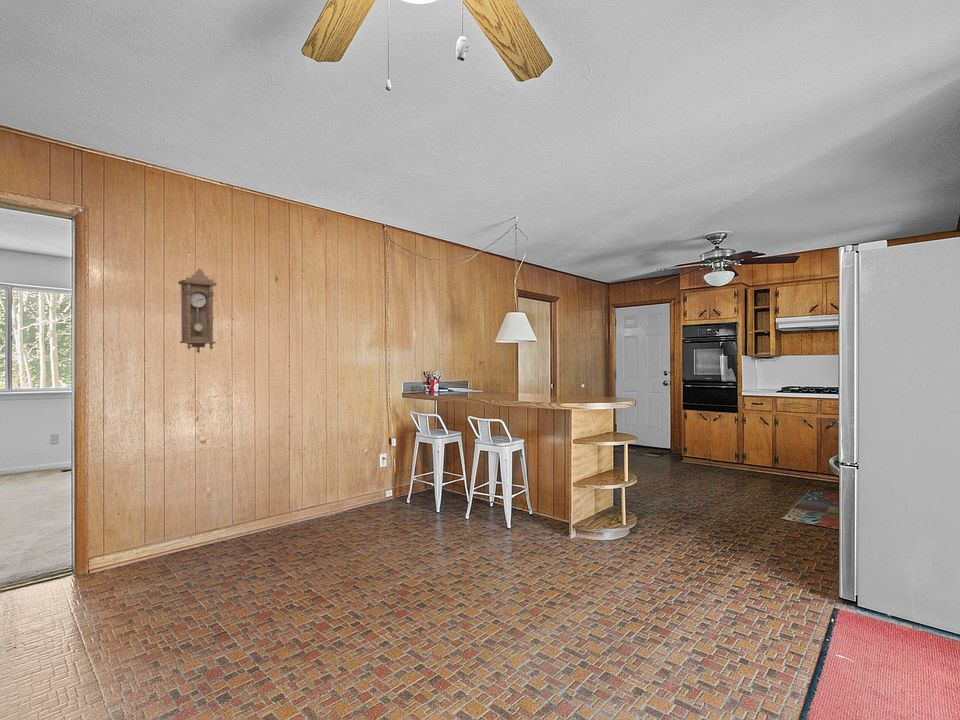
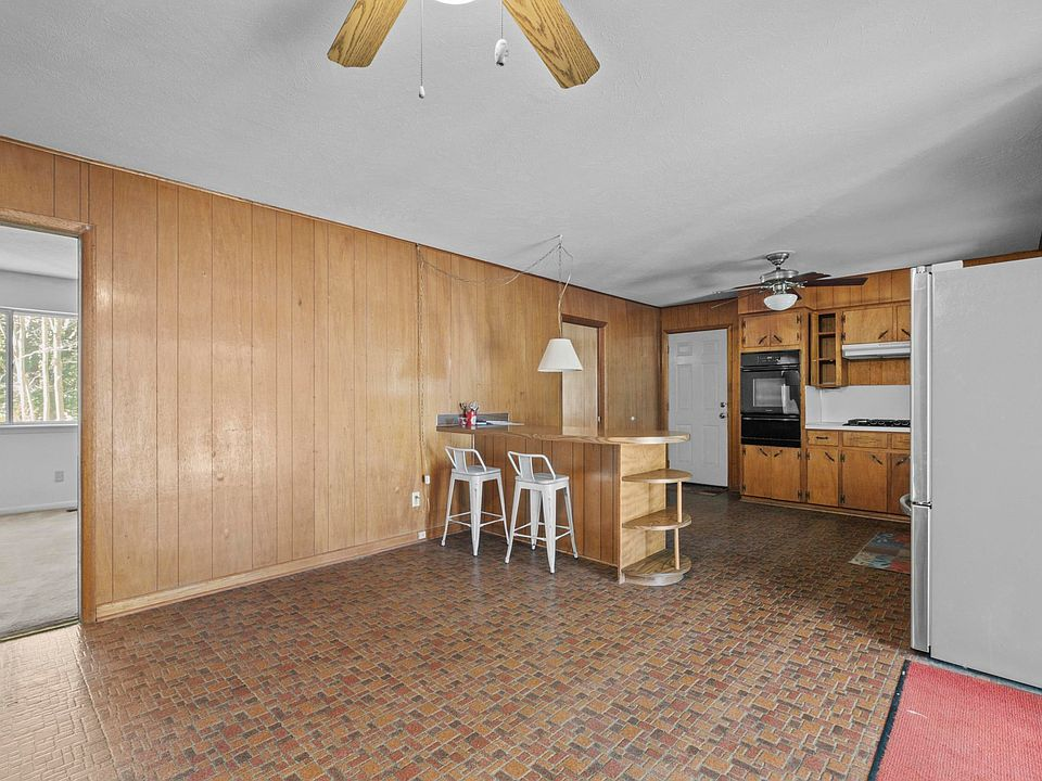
- pendulum clock [177,268,218,354]
